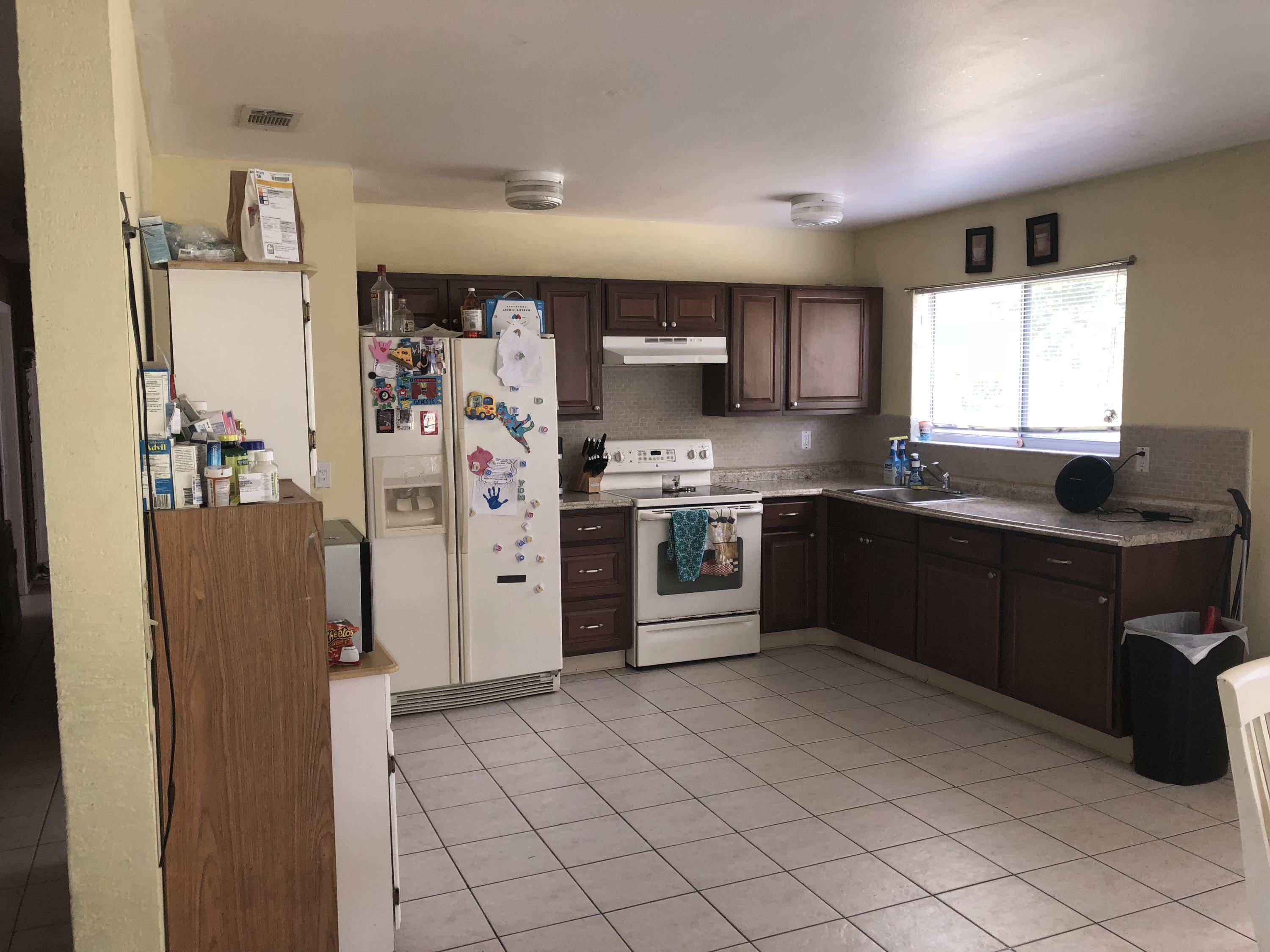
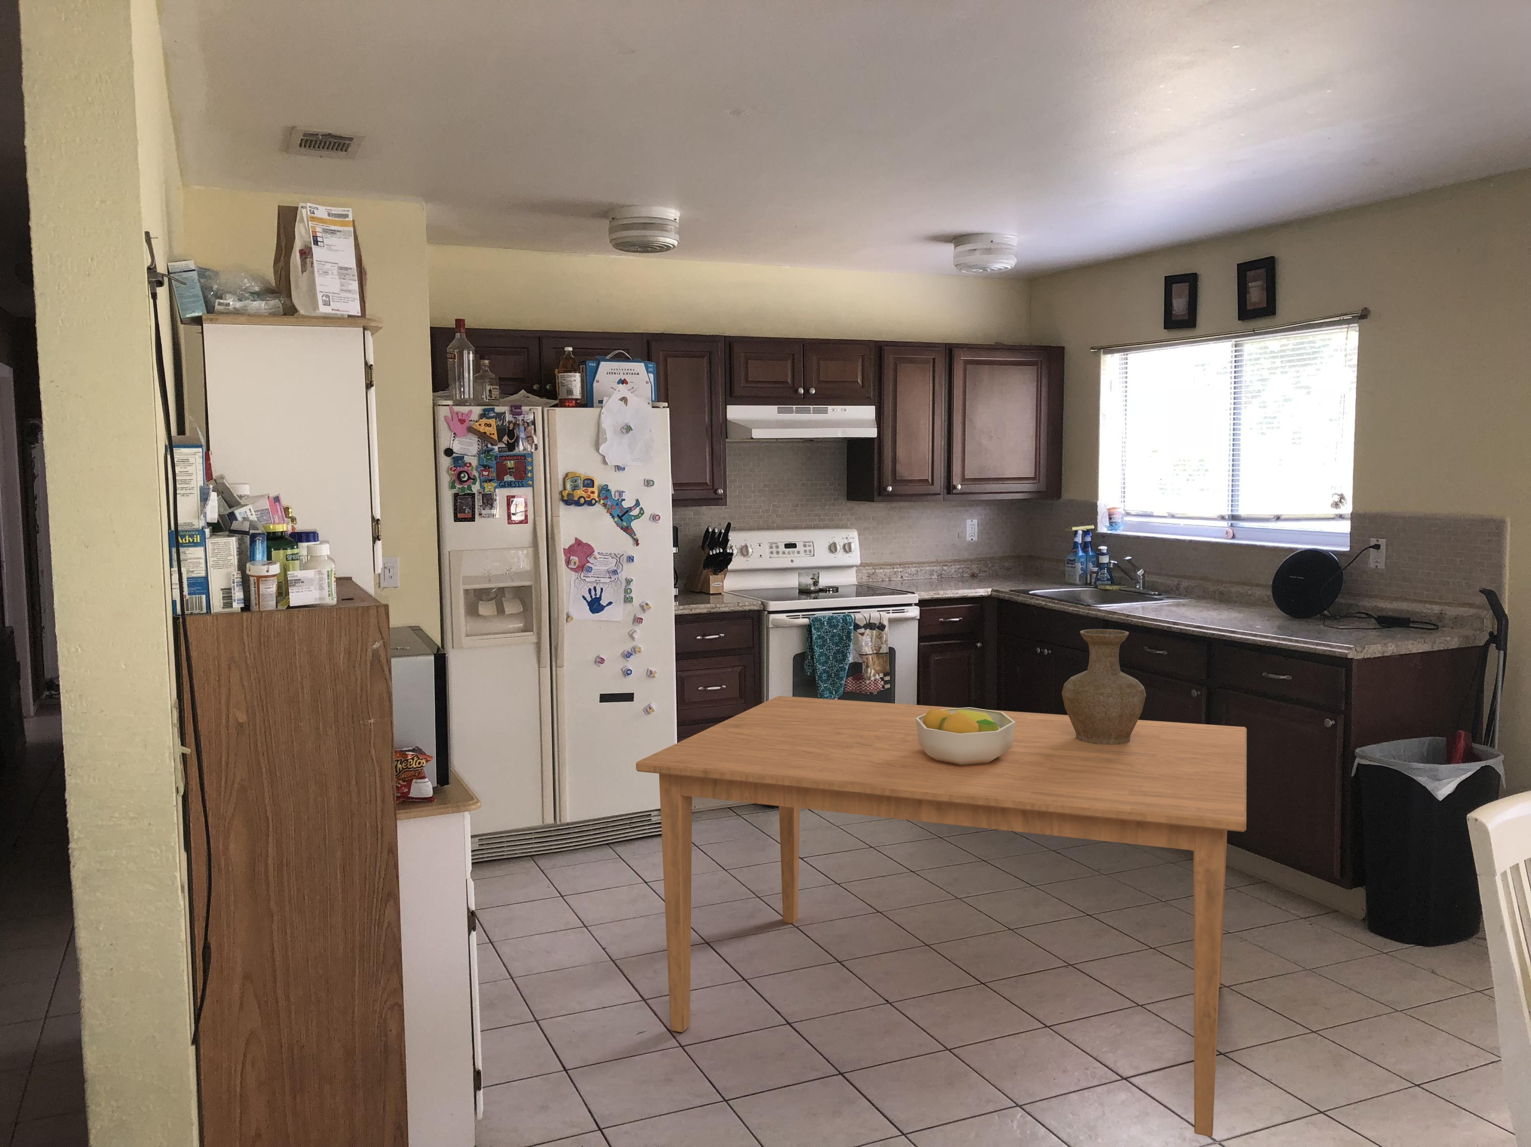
+ fruit bowl [915,706,1015,766]
+ vase [1062,629,1146,745]
+ dining table [635,695,1248,1137]
